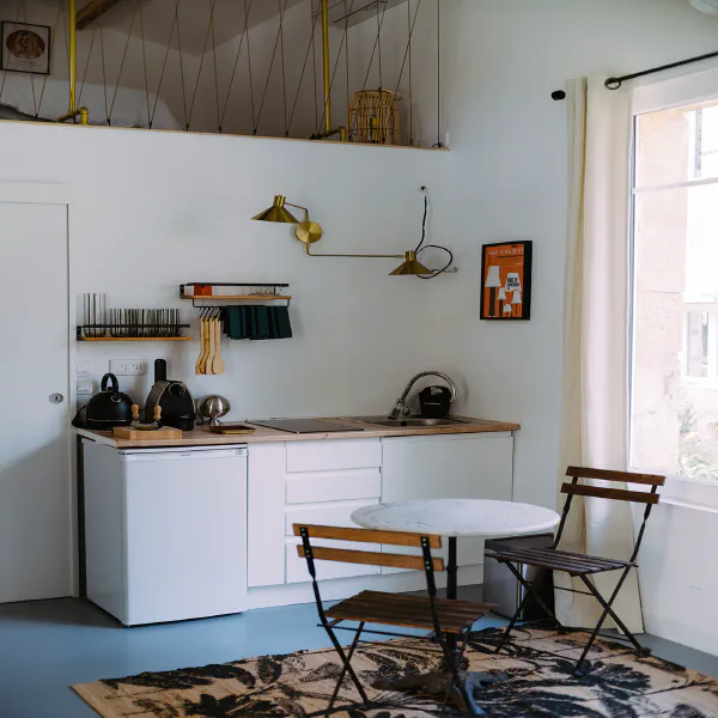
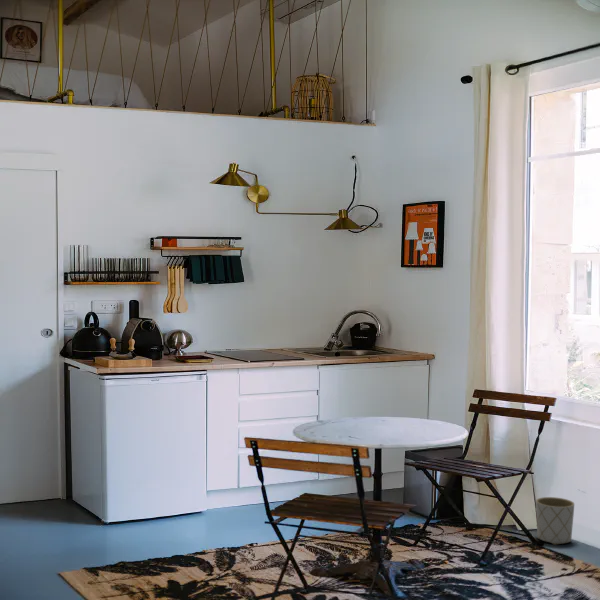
+ planter [535,496,575,546]
